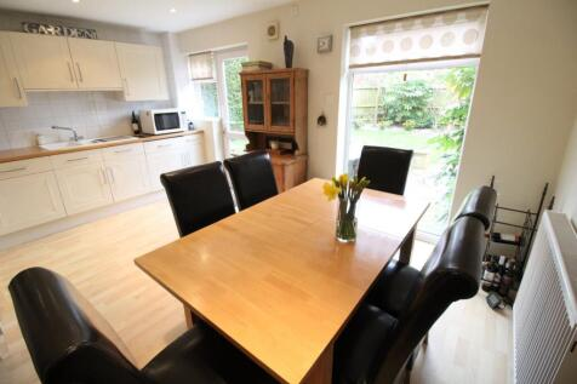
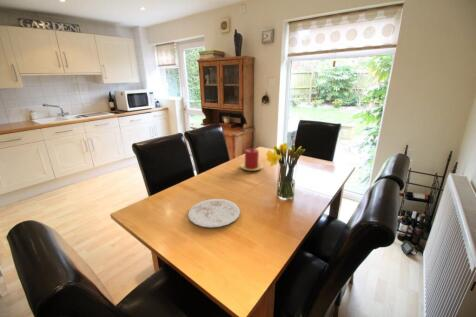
+ candle [239,148,264,172]
+ plate [187,198,241,228]
